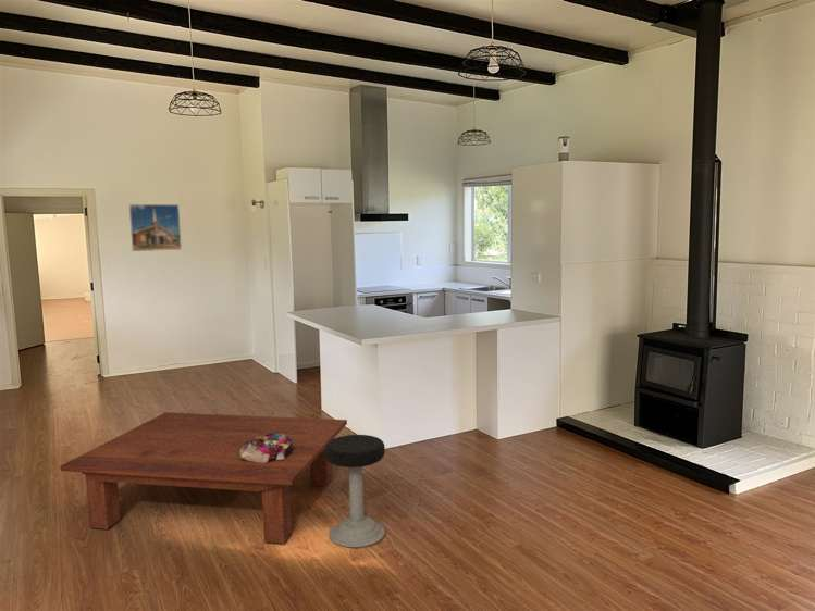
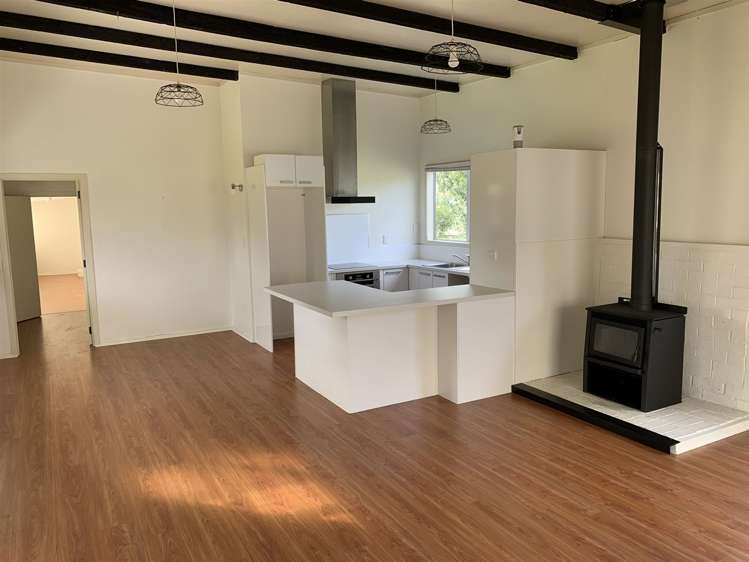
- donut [238,432,293,463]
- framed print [127,203,183,252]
- coffee table [59,411,348,545]
- stool [325,434,386,548]
